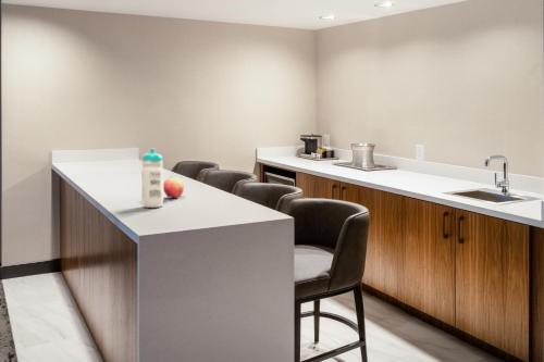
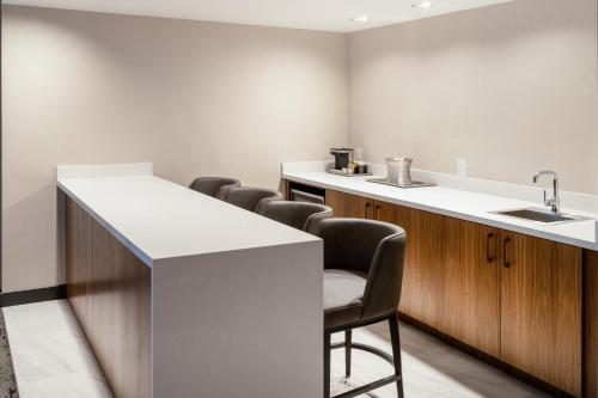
- apple [163,176,185,199]
- water bottle [140,148,164,209]
